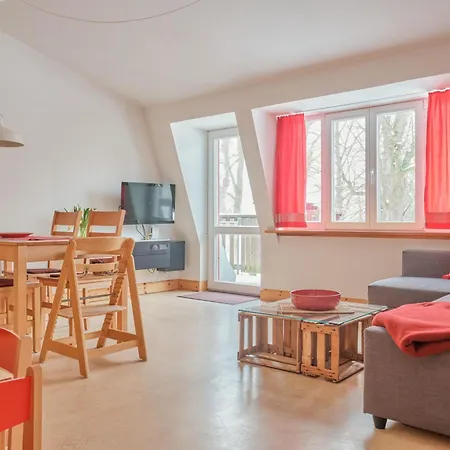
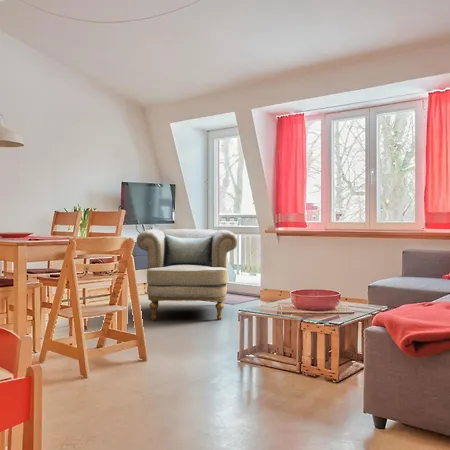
+ armchair [136,228,239,321]
